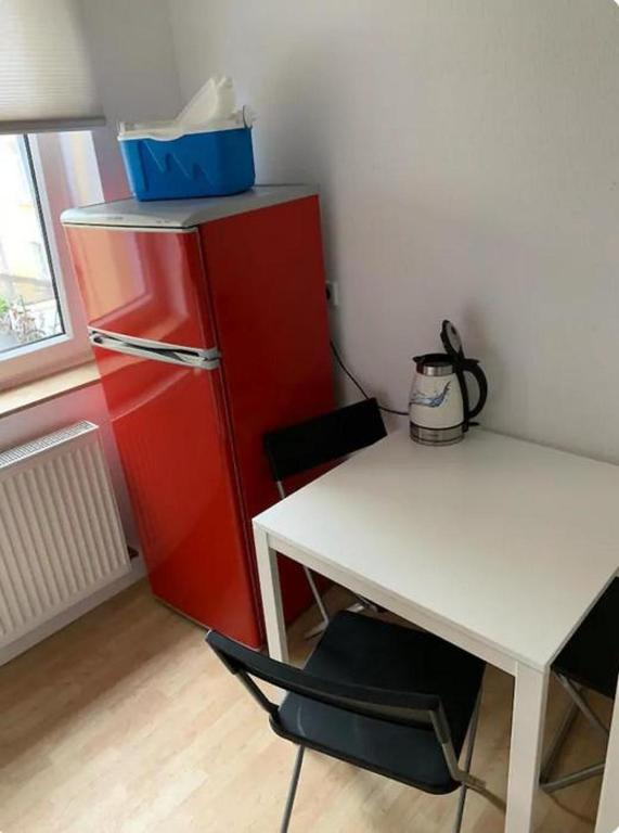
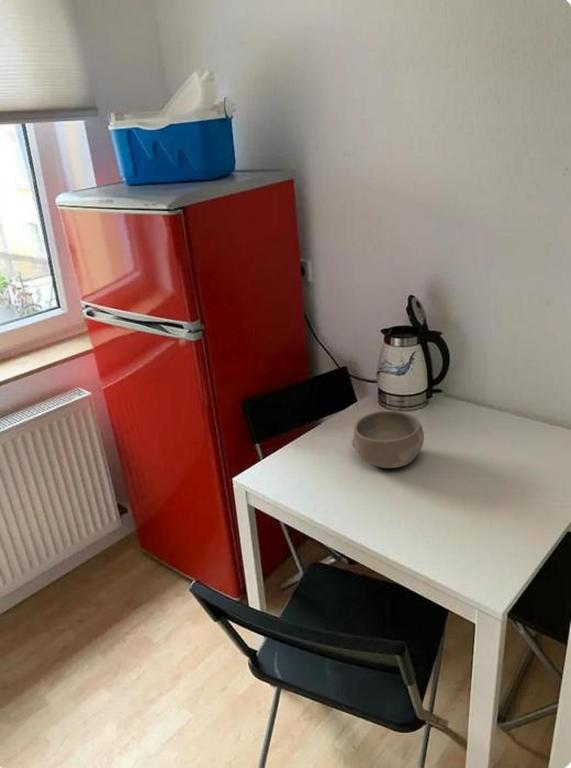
+ bowl [351,410,425,469]
